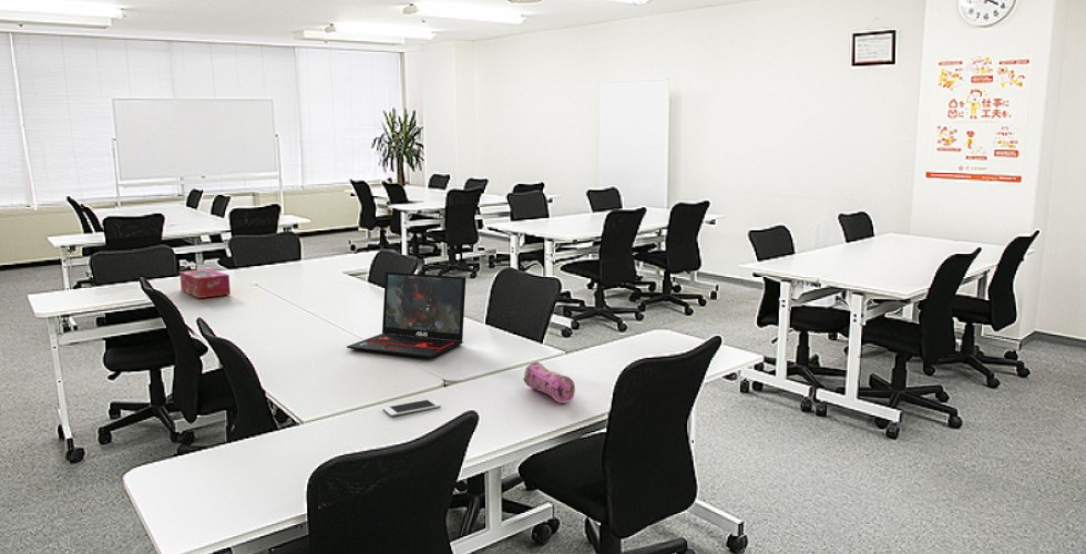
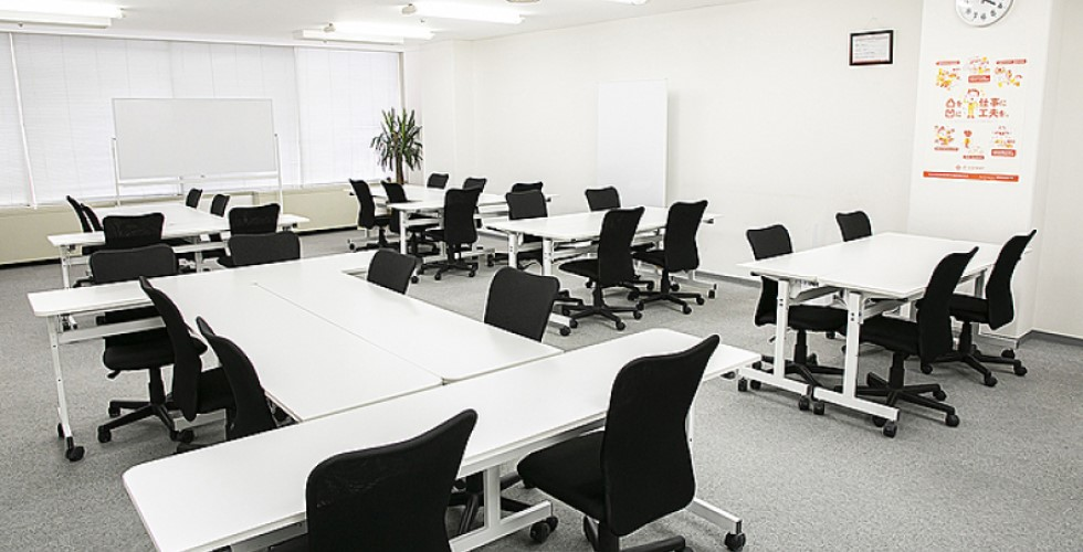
- laptop [346,271,467,359]
- cell phone [381,398,441,418]
- tissue box [178,268,232,299]
- pencil case [522,361,576,404]
